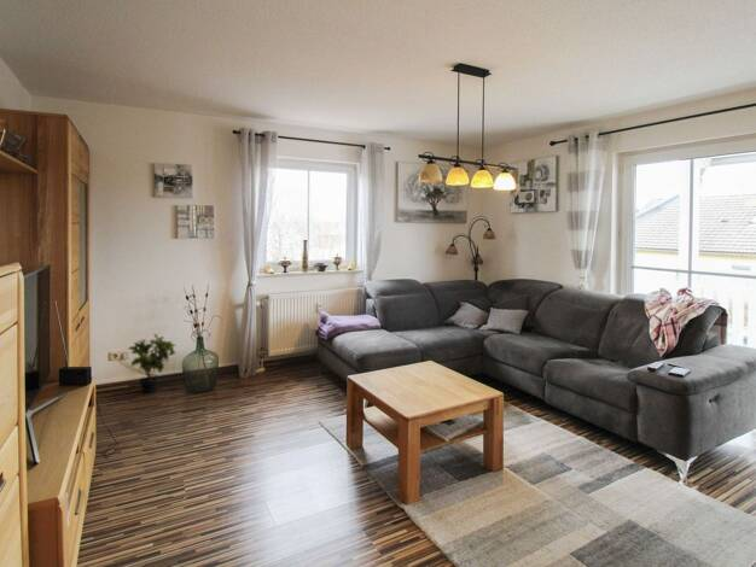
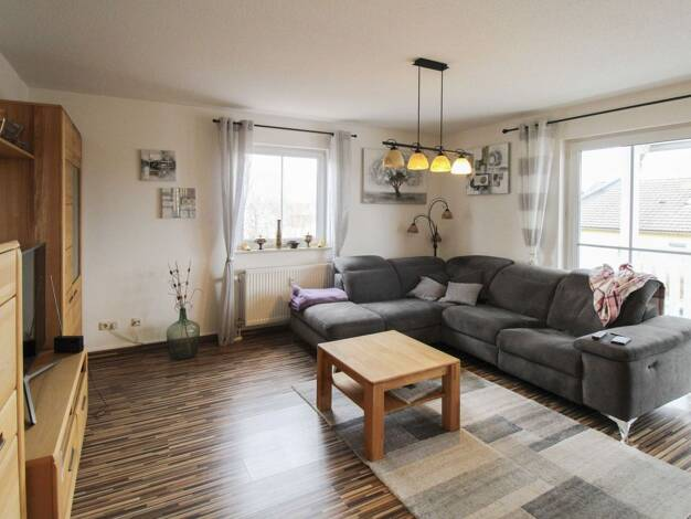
- potted plant [126,333,178,393]
